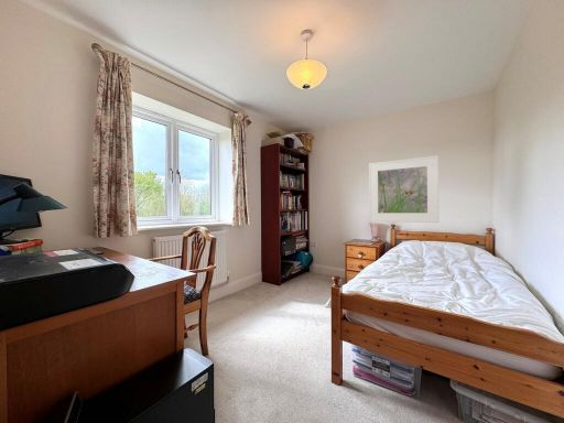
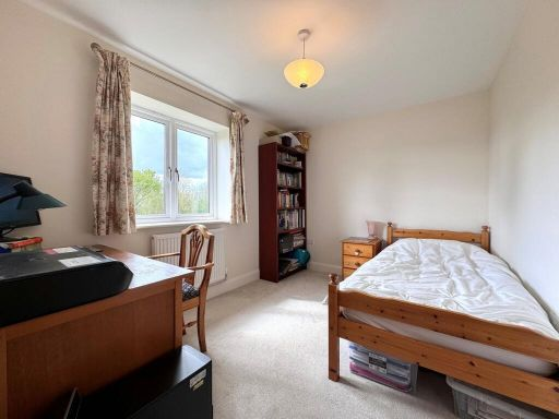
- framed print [368,154,440,224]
